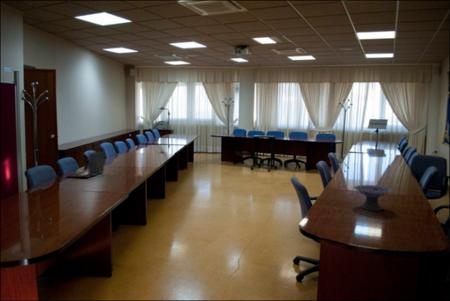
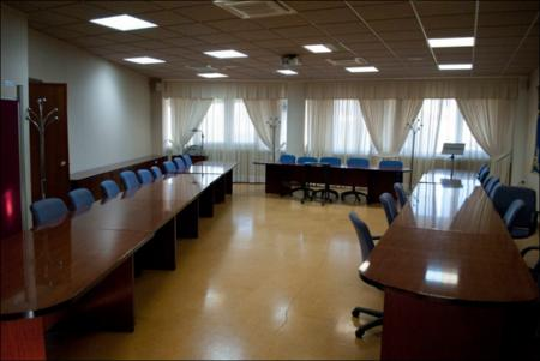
- decorative bowl [352,184,394,212]
- laptop [66,150,106,179]
